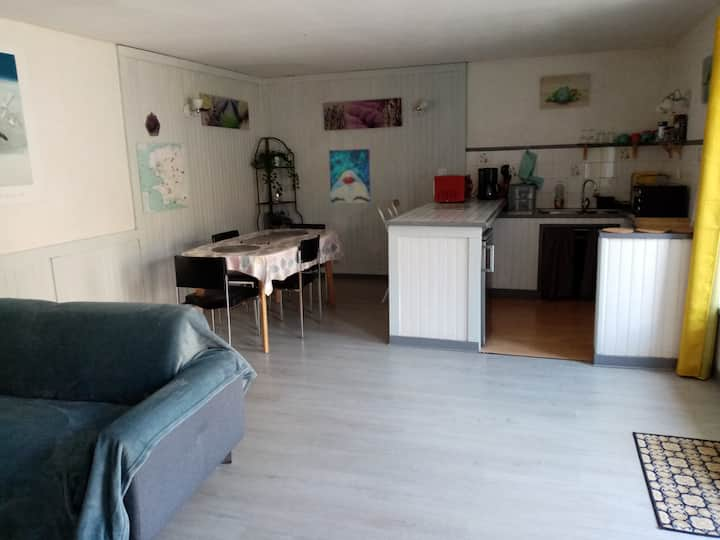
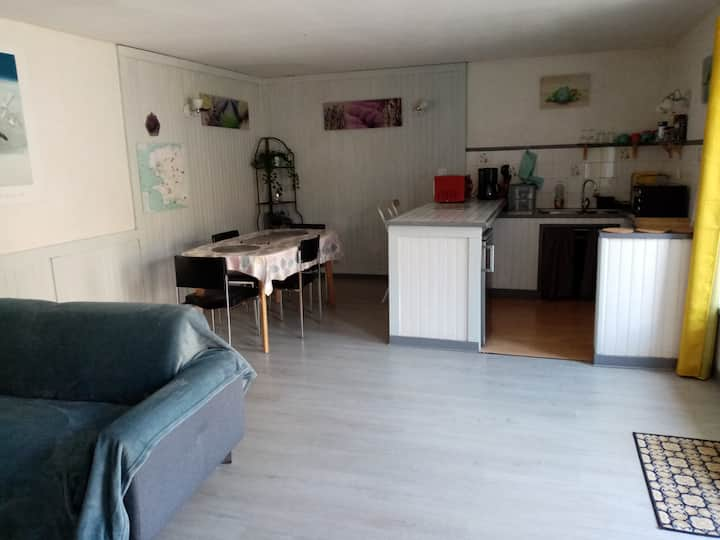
- wall art [328,148,372,204]
